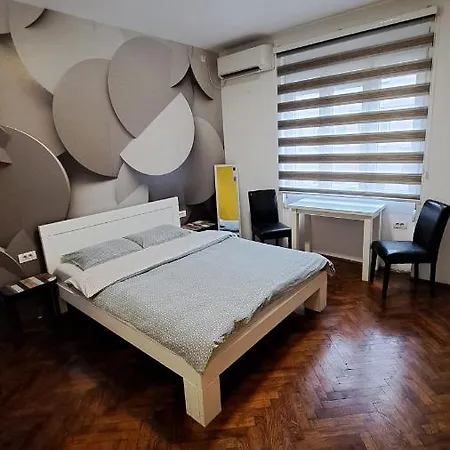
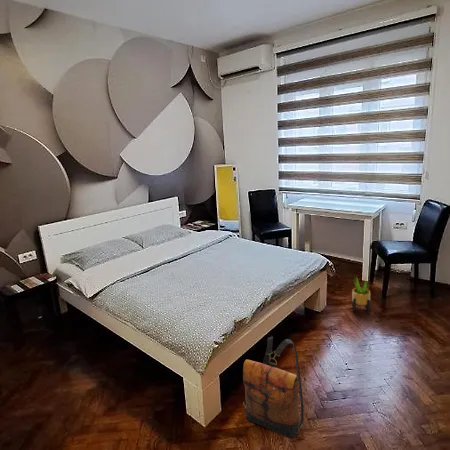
+ backpack [242,335,305,440]
+ potted plant [351,277,371,314]
